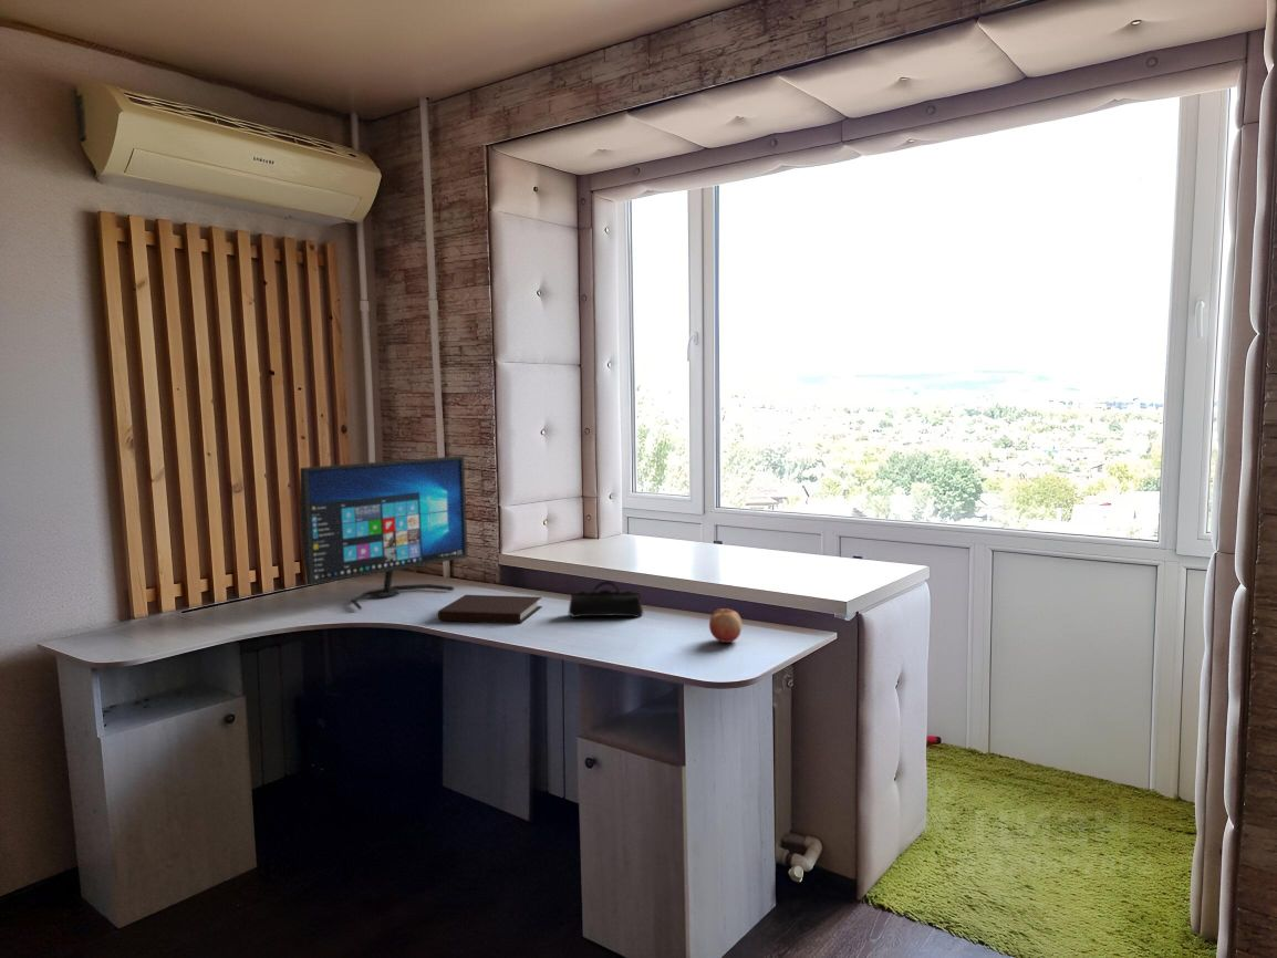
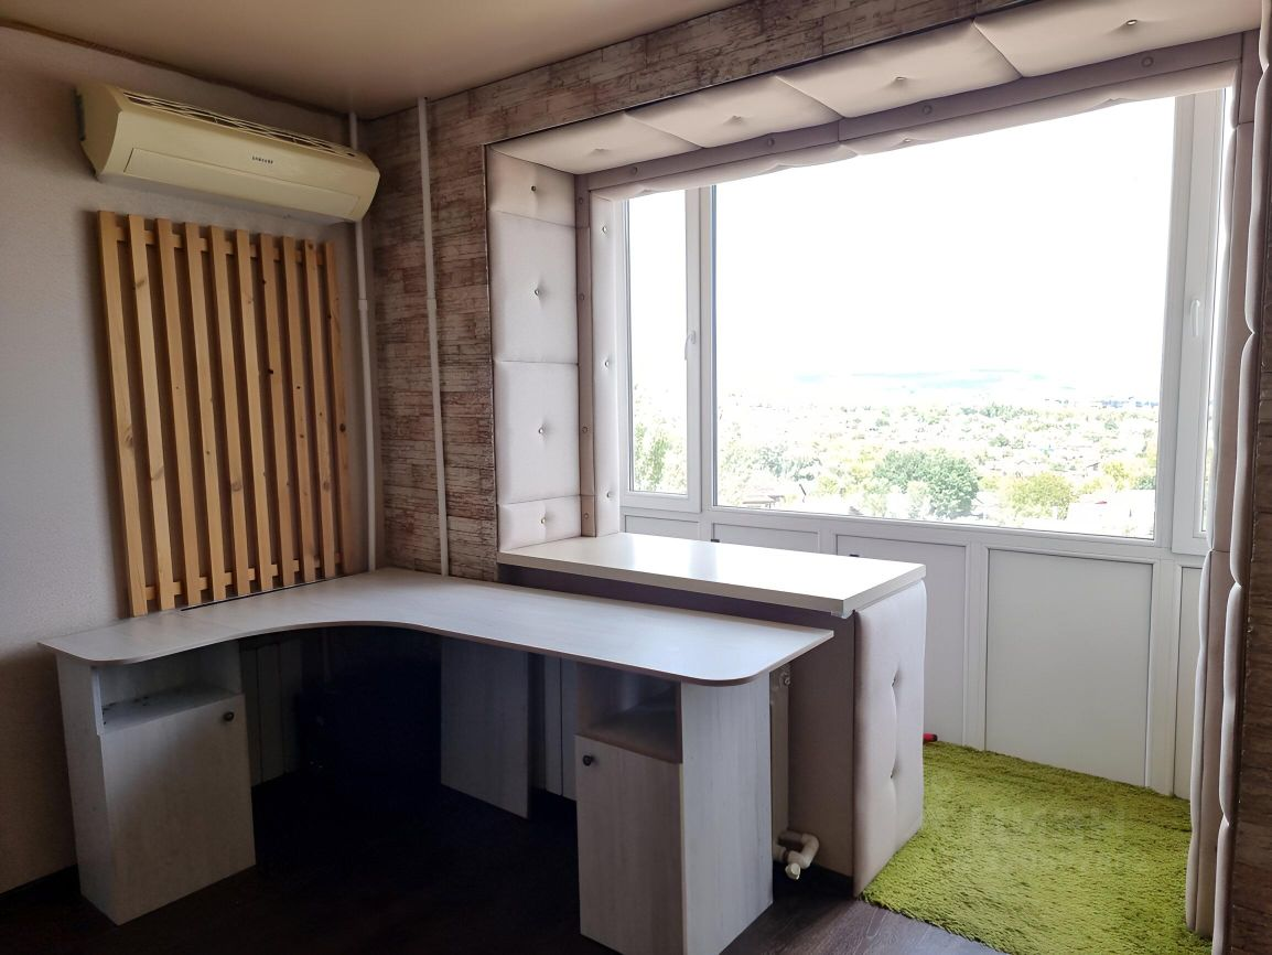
- computer monitor [299,455,469,611]
- notebook [437,594,543,624]
- pencil case [568,580,644,618]
- fruit [708,607,744,644]
